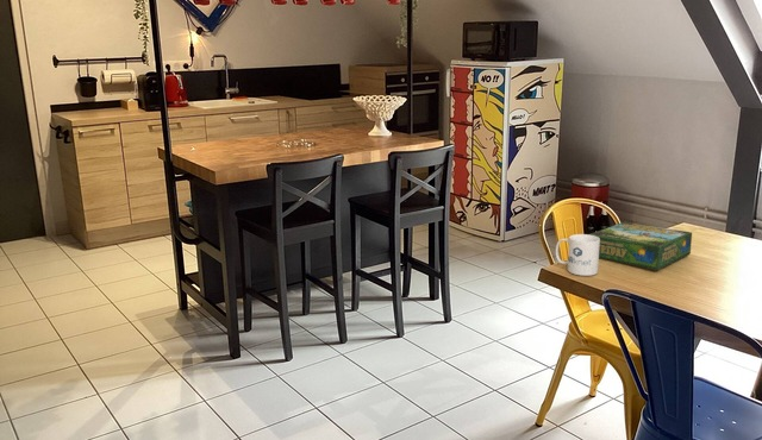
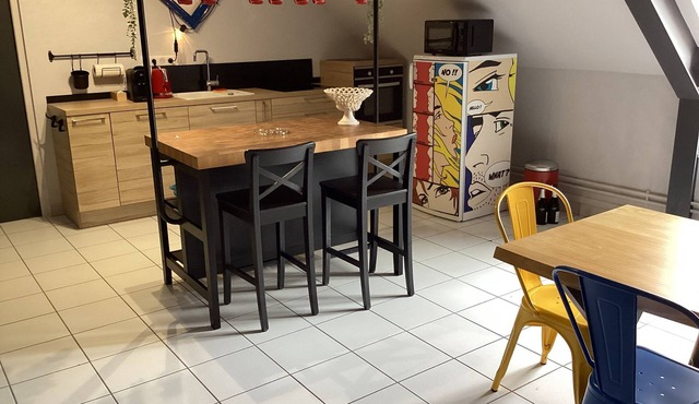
- mug [555,233,600,277]
- board game [589,221,693,271]
